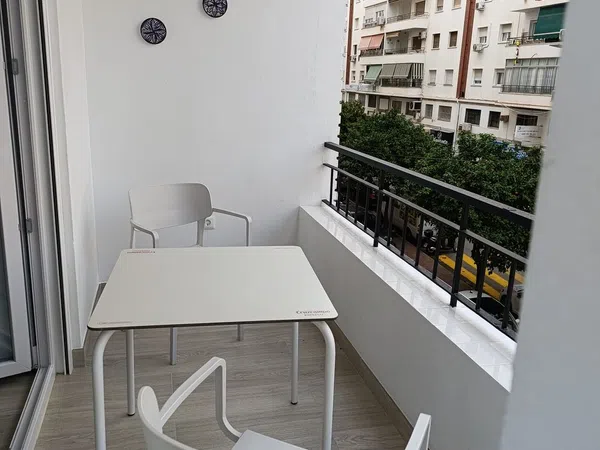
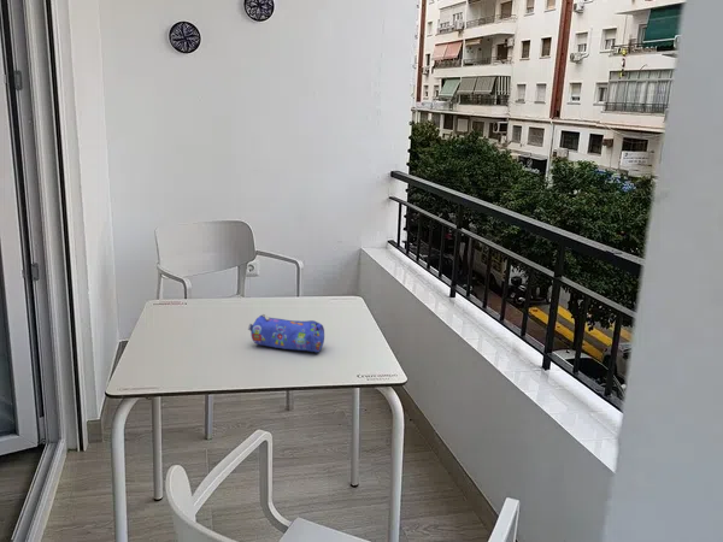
+ pencil case [247,313,325,354]
